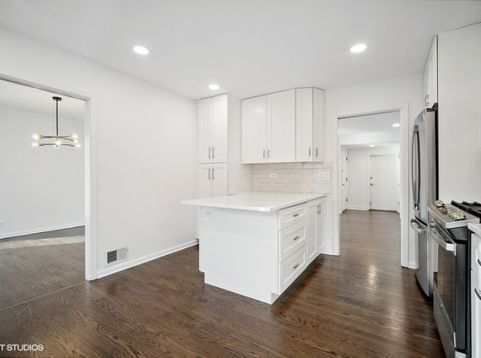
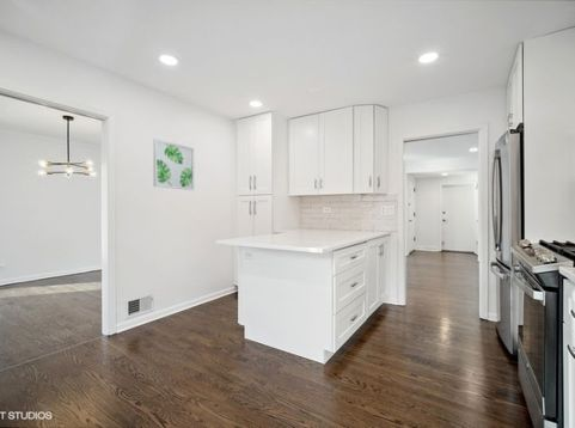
+ wall art [152,137,195,191]
